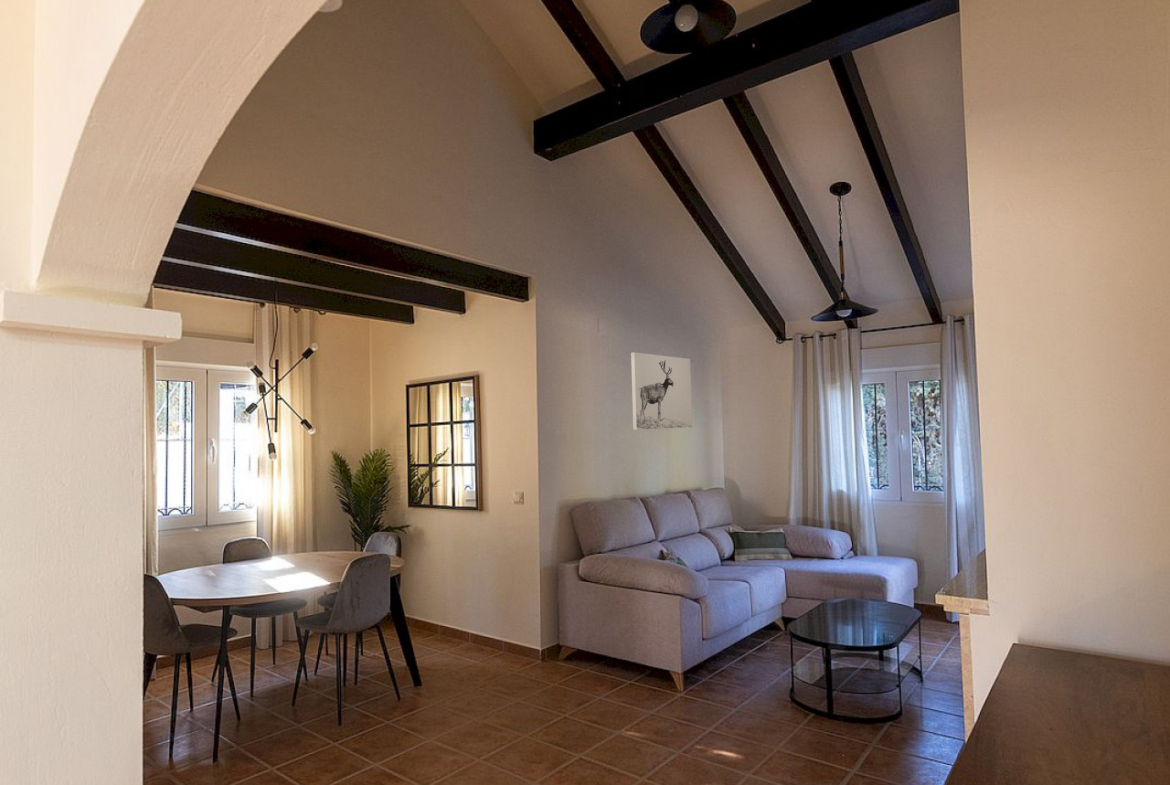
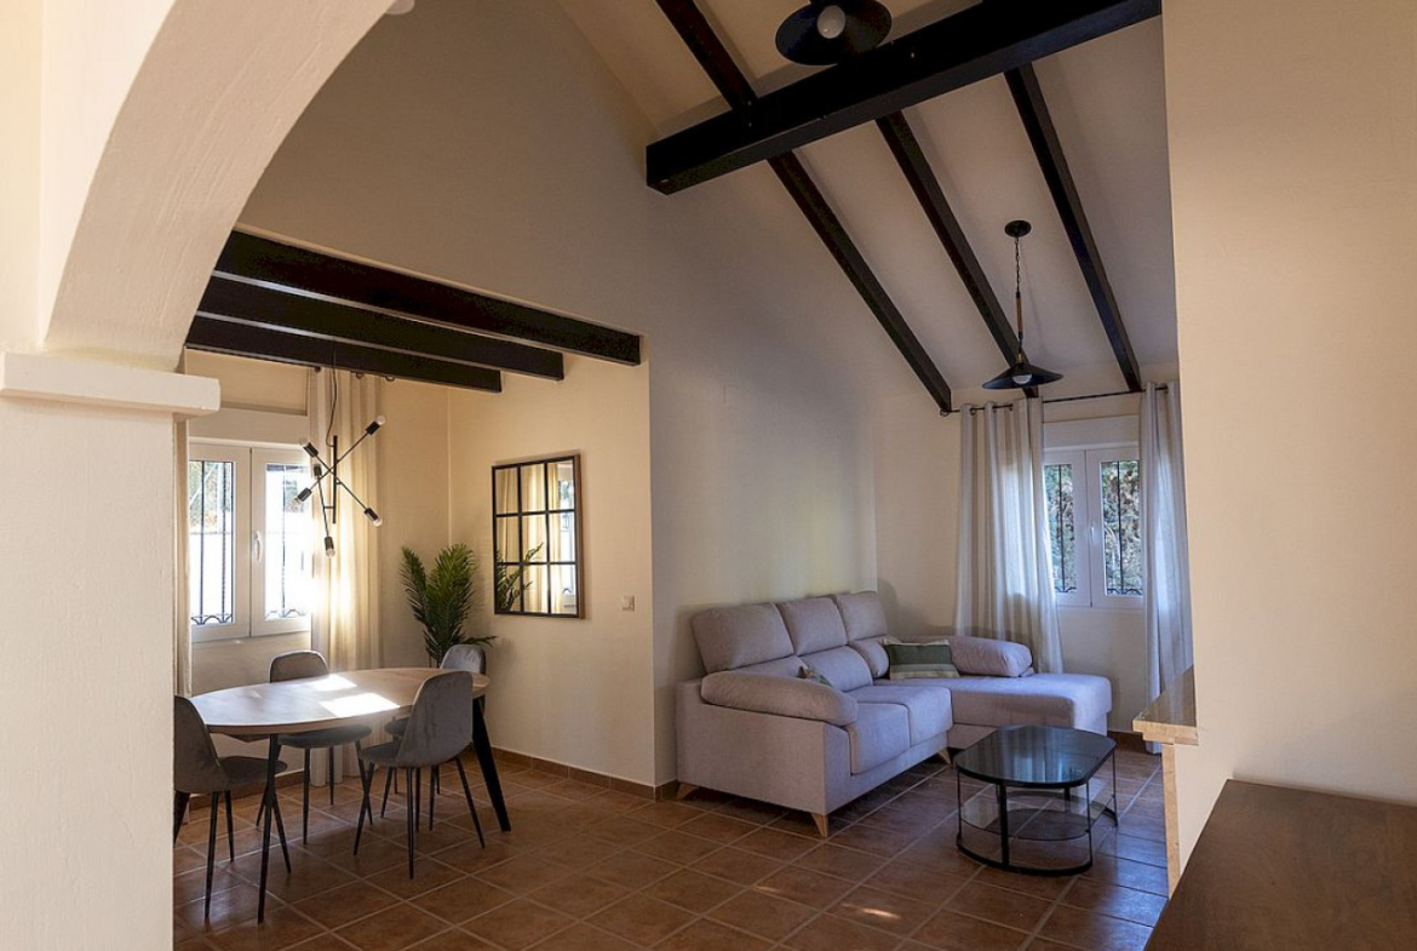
- wall art [630,351,693,431]
